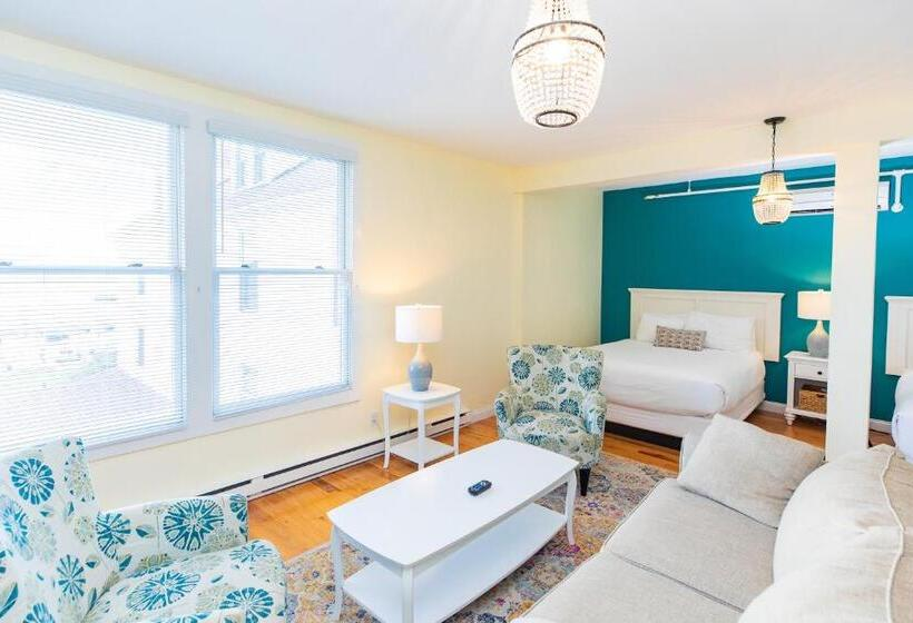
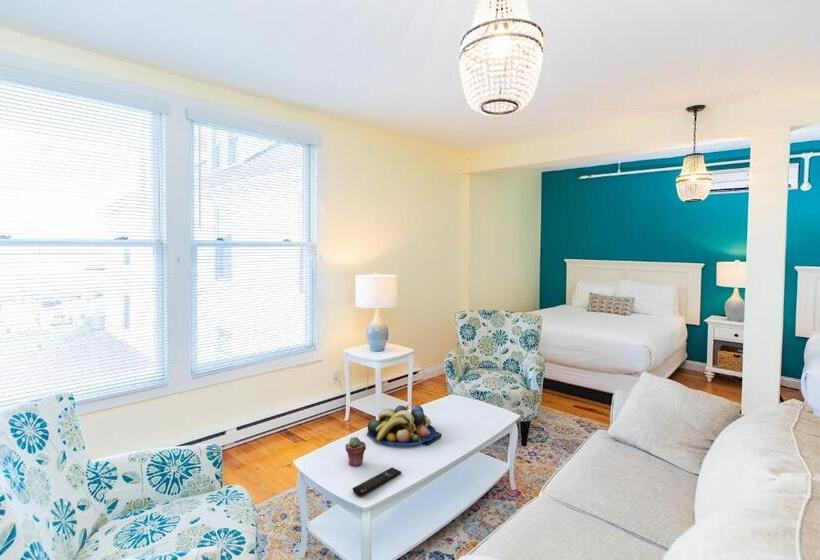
+ fruit bowl [366,404,437,446]
+ remote control [352,467,402,497]
+ potted succulent [344,436,367,467]
